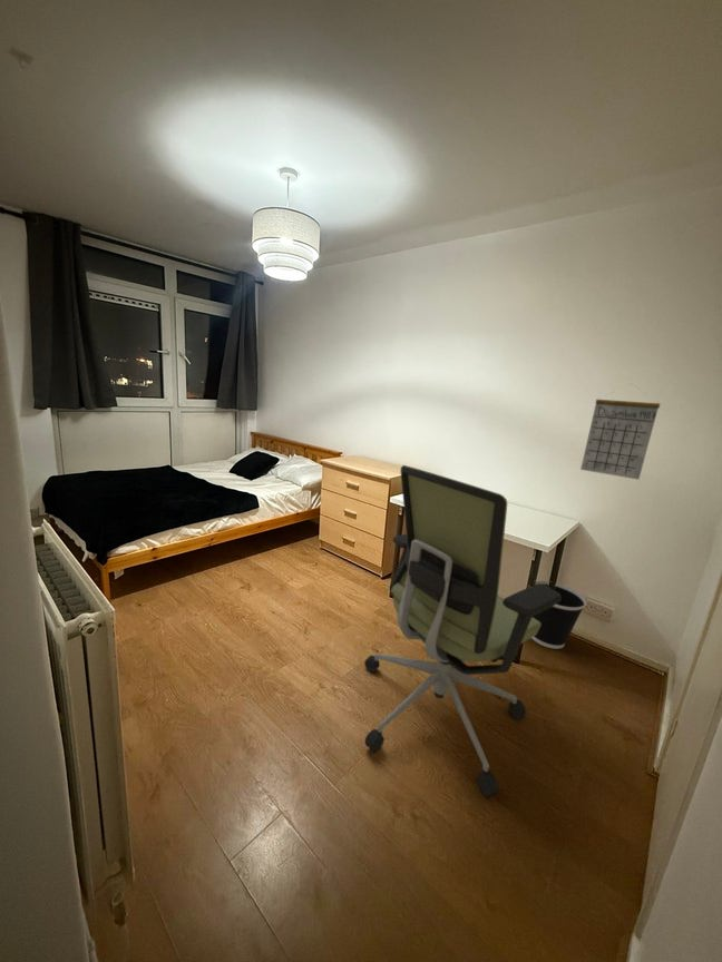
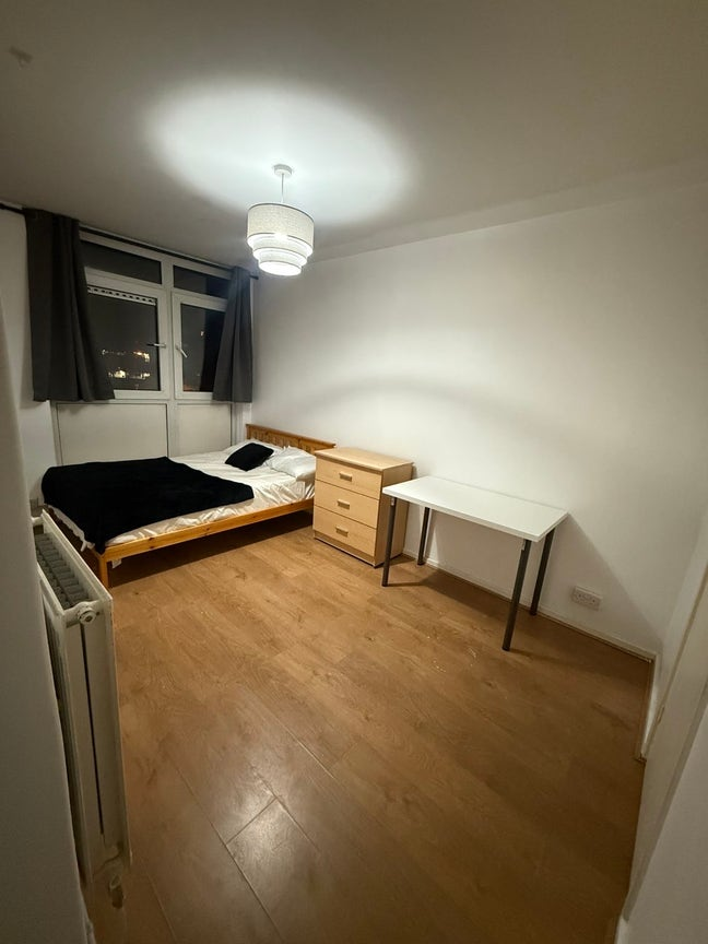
- calendar [579,382,662,481]
- office chair [363,464,562,798]
- wastebasket [530,580,587,650]
